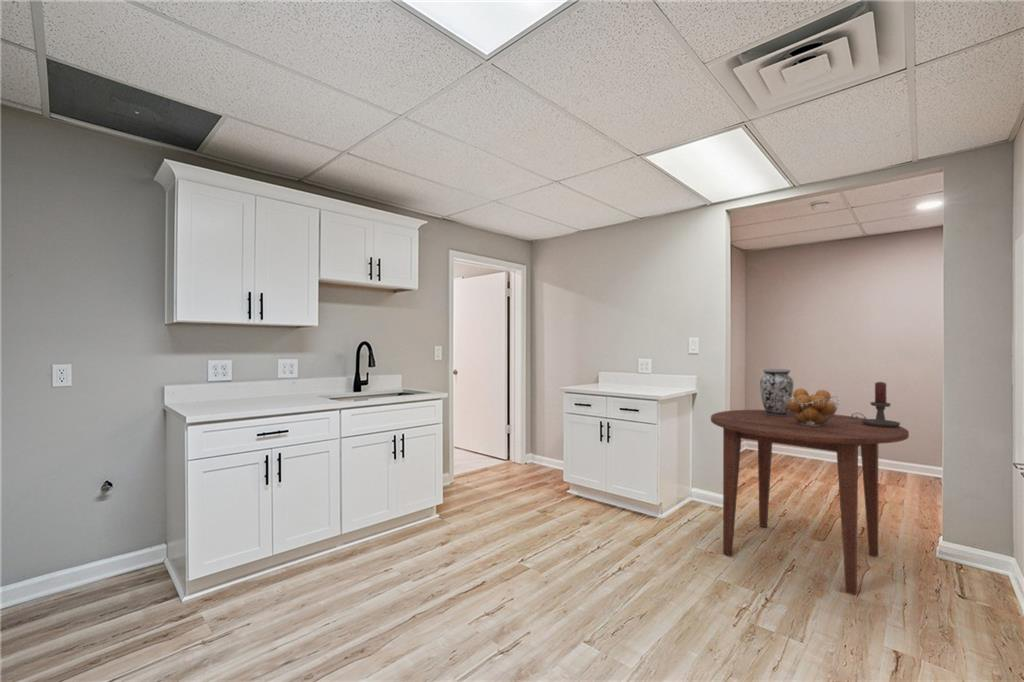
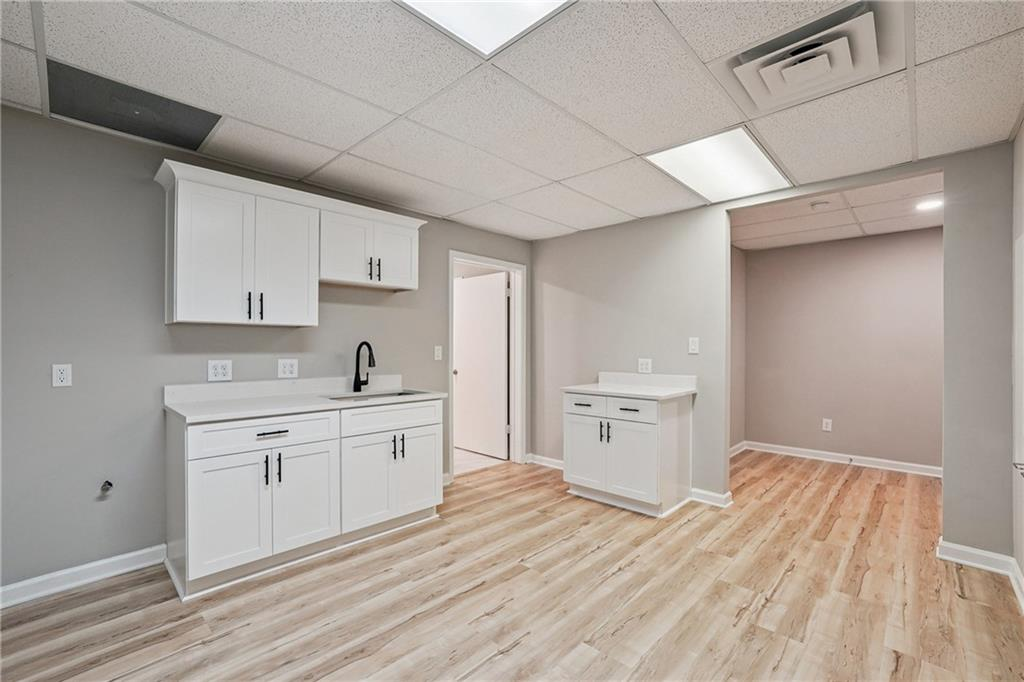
- dining table [710,409,910,596]
- vase [759,368,794,416]
- candle holder [851,381,901,427]
- fruit basket [783,387,840,426]
